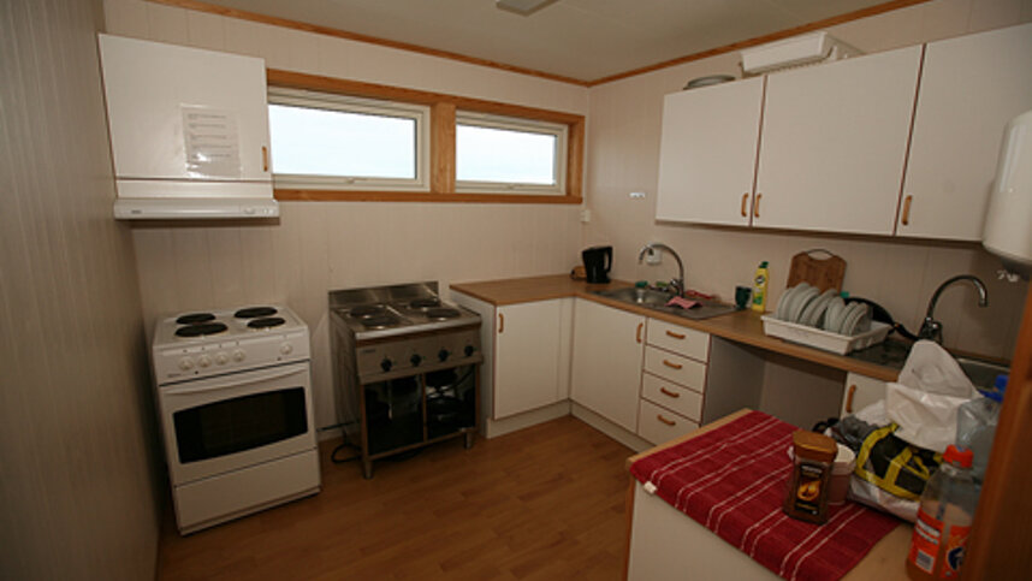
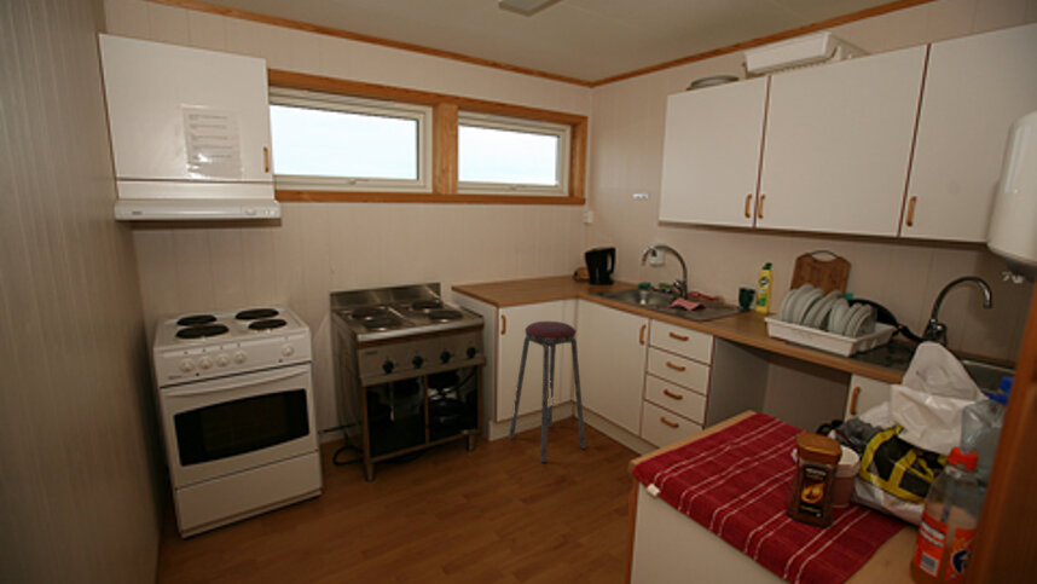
+ music stool [508,320,587,463]
